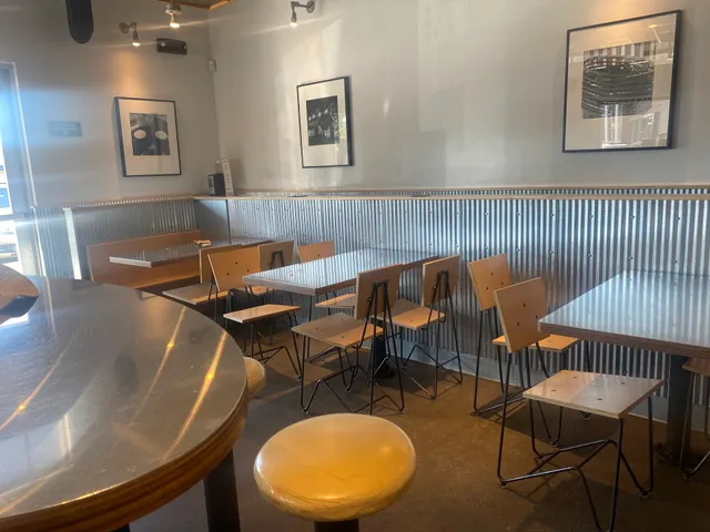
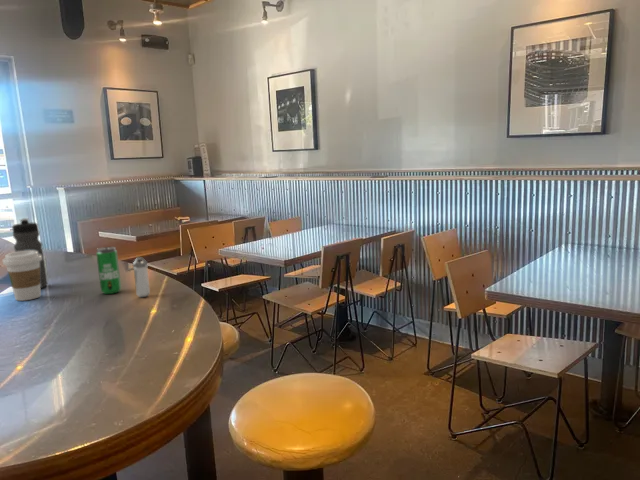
+ coffee cup [1,250,42,302]
+ shaker [132,256,151,298]
+ water bottle [11,217,49,289]
+ beverage can [95,246,122,295]
